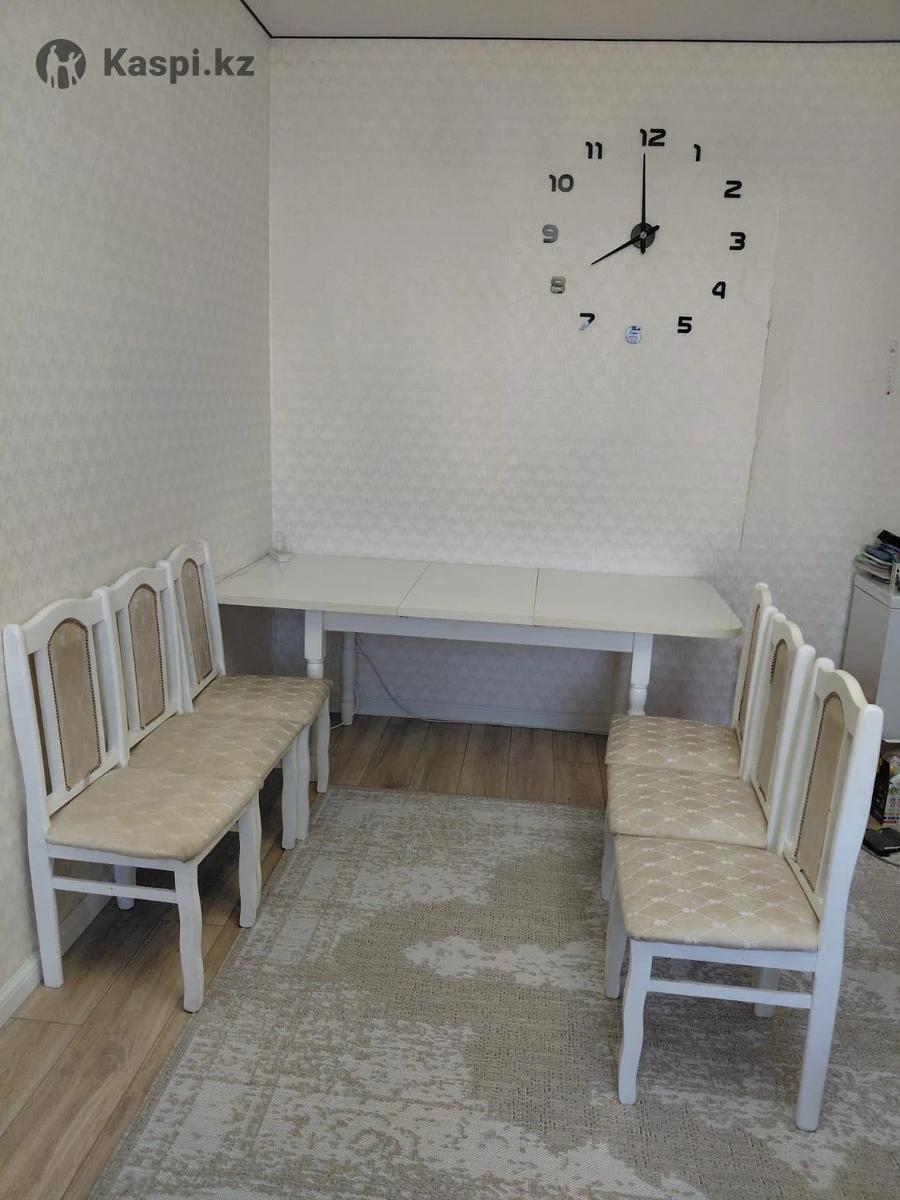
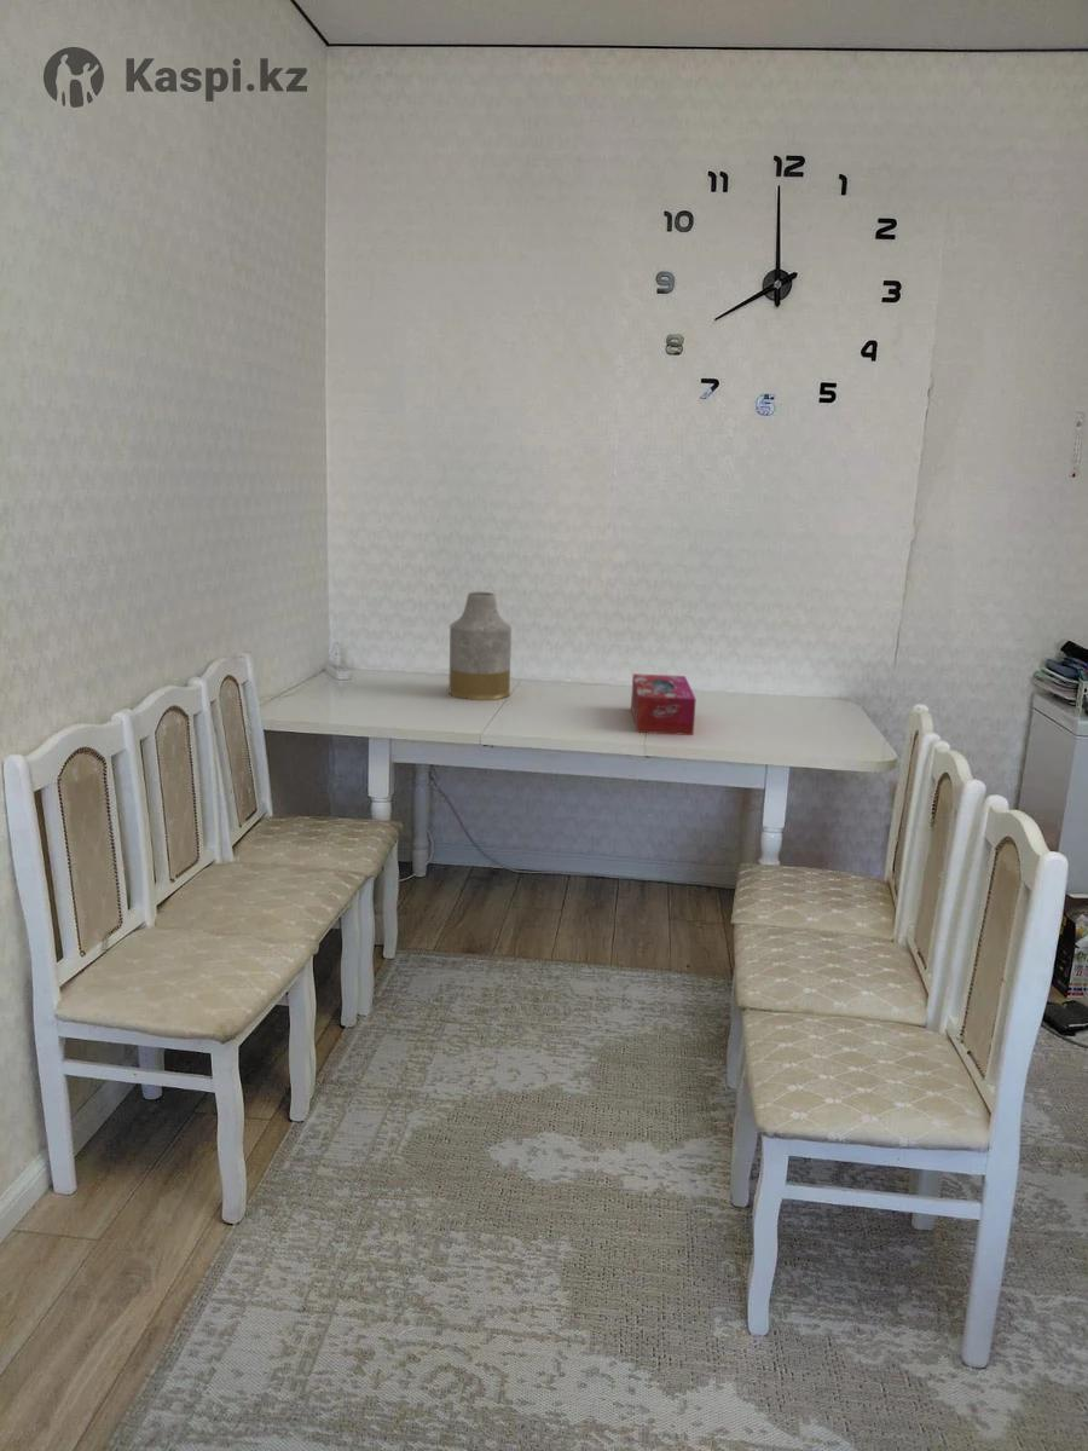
+ vase [448,591,513,701]
+ tissue box [630,672,698,736]
